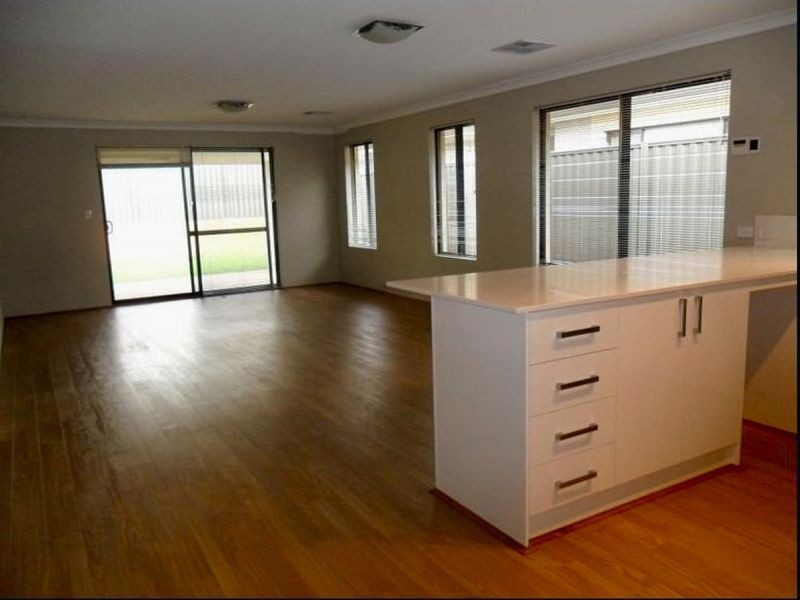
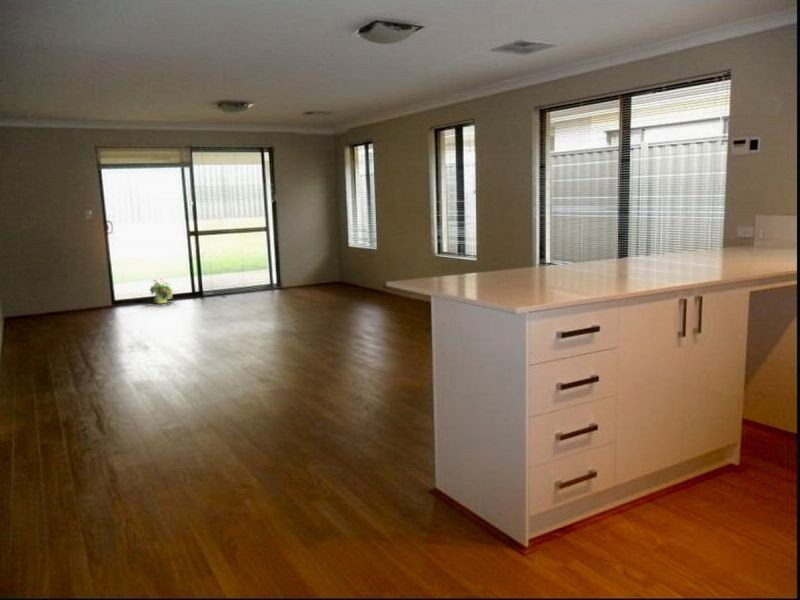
+ potted plant [149,277,176,304]
